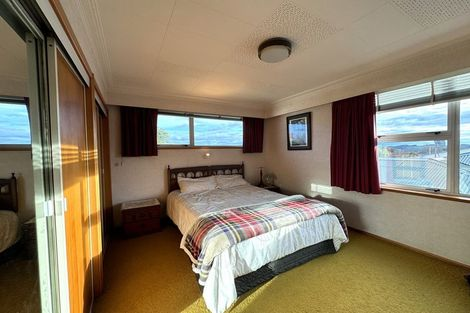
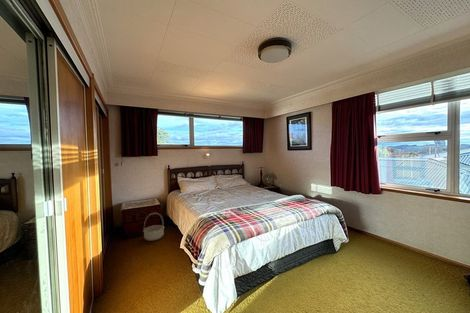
+ basket [142,212,165,242]
